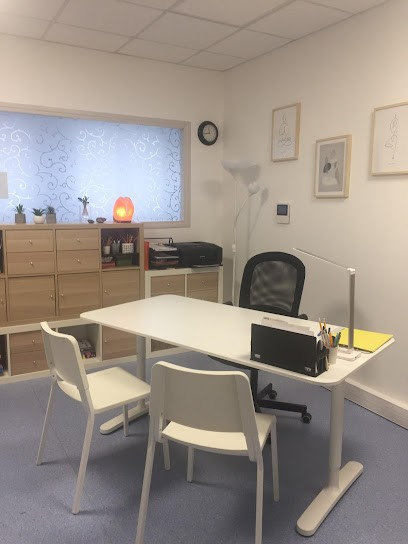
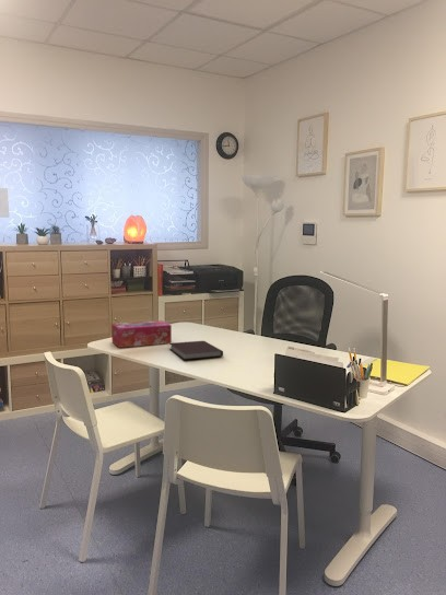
+ notebook [168,340,224,361]
+ tissue box [110,319,173,349]
